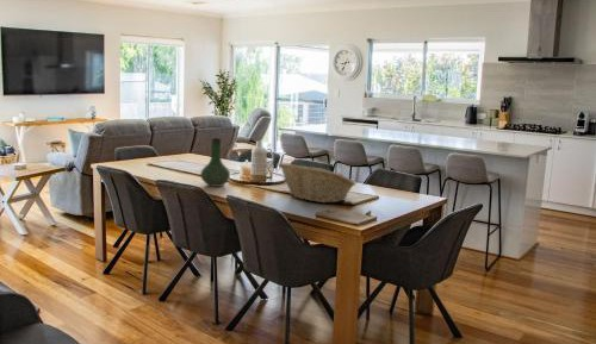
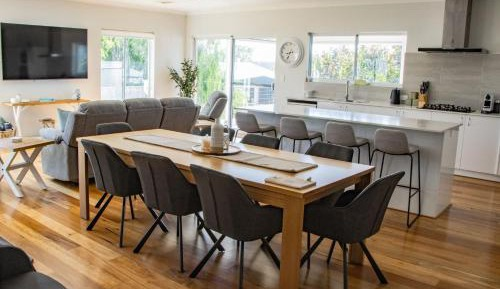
- fruit basket [277,162,358,204]
- vase [199,137,231,188]
